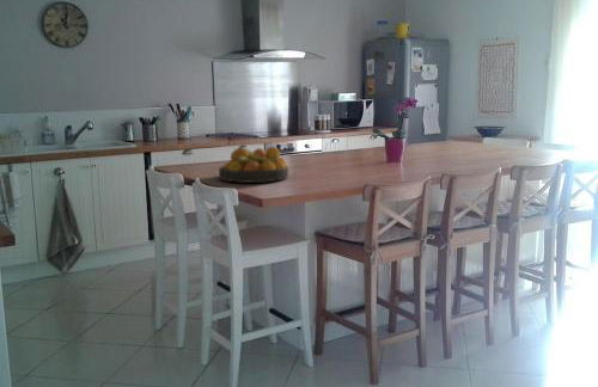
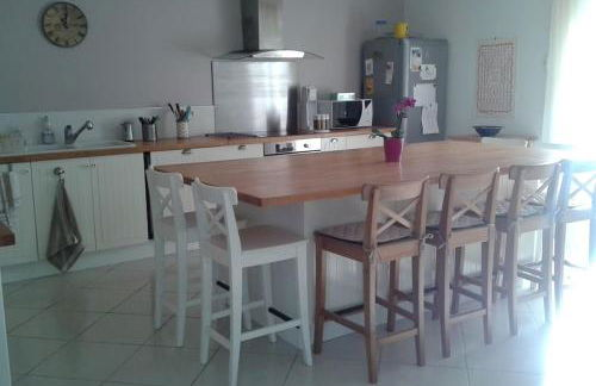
- fruit bowl [218,146,289,184]
